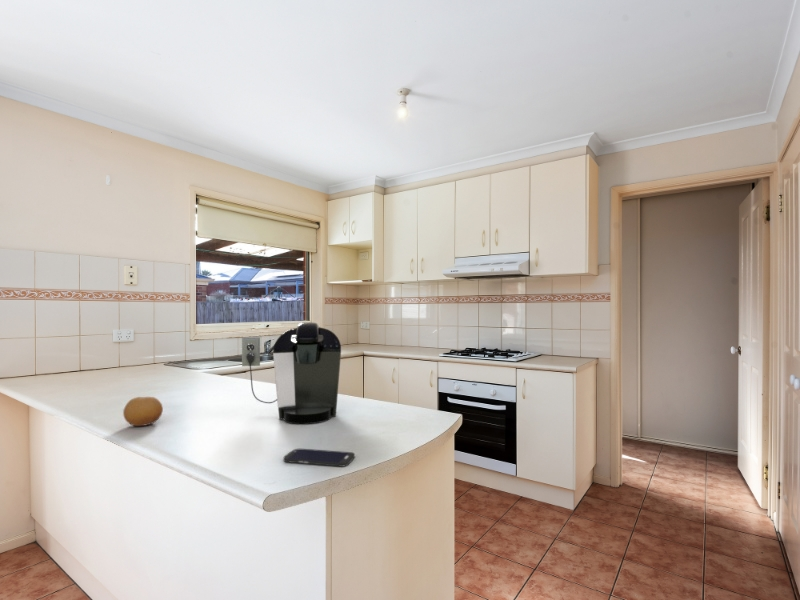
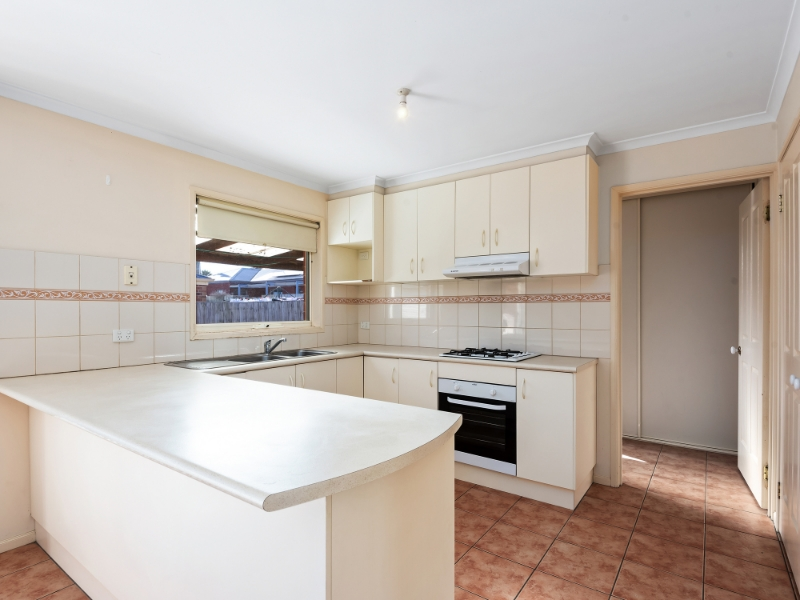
- smartphone [282,448,356,468]
- coffee maker [241,321,342,425]
- fruit [122,396,164,427]
